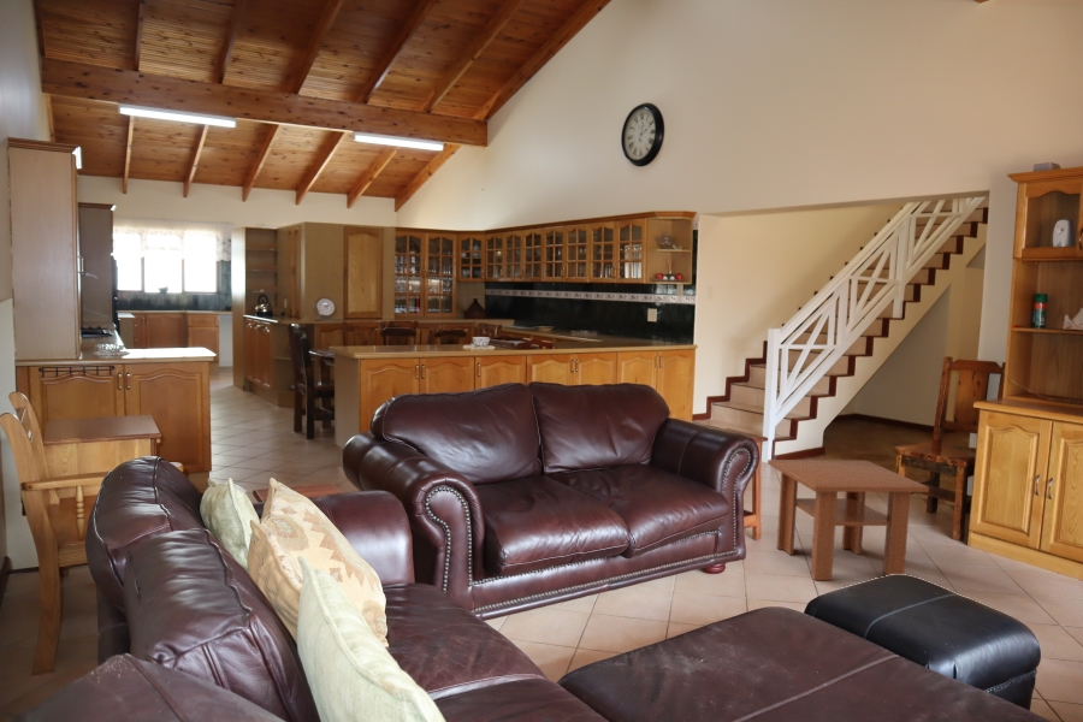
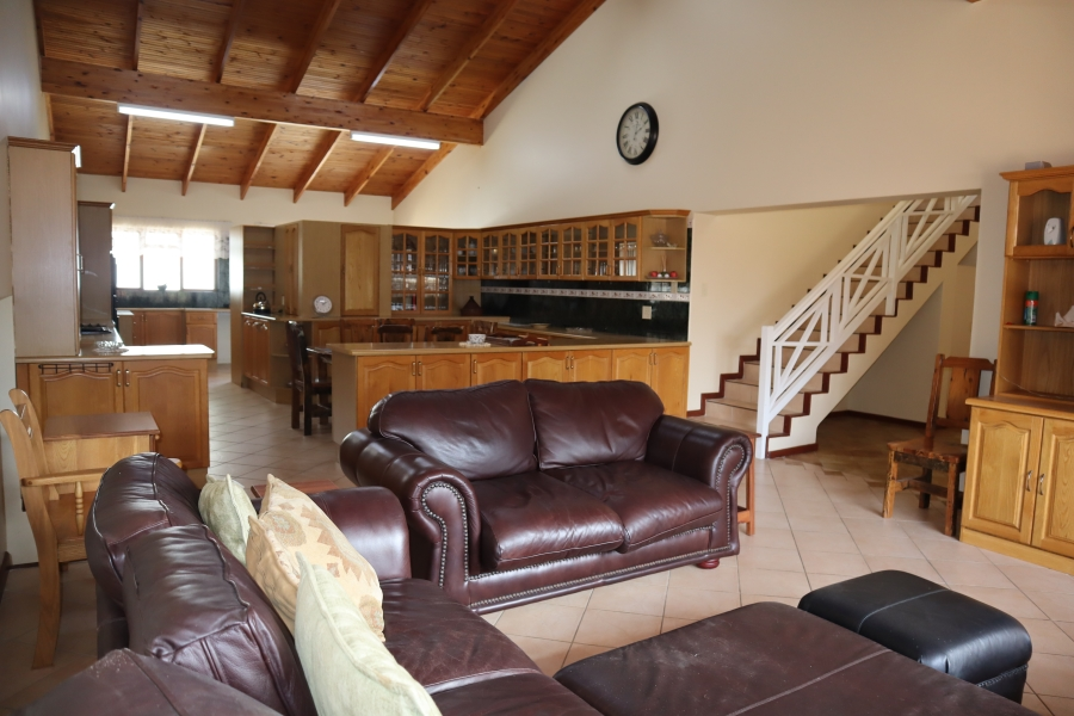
- coffee table [767,458,930,581]
